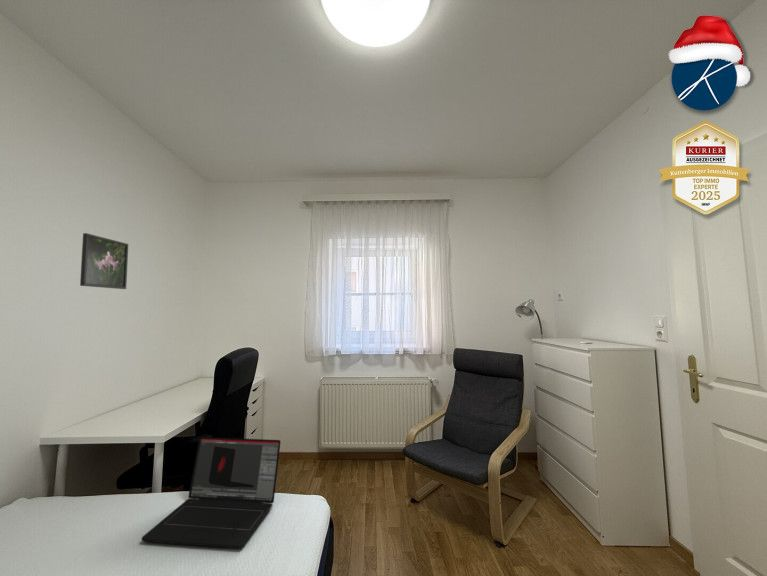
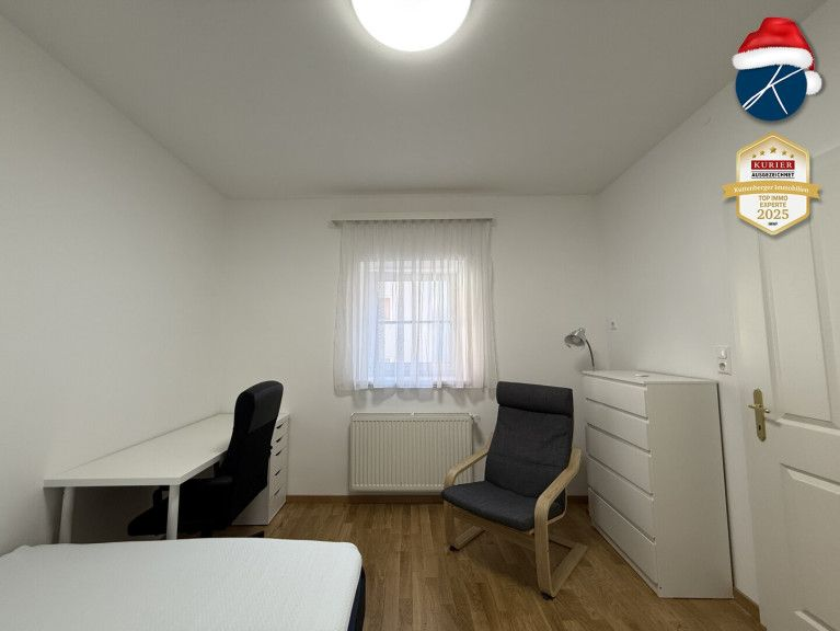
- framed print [79,232,129,290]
- laptop [140,436,282,550]
